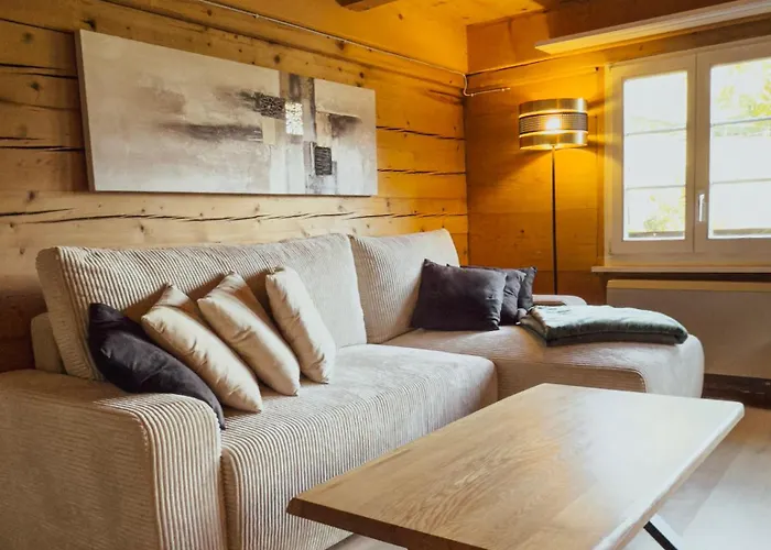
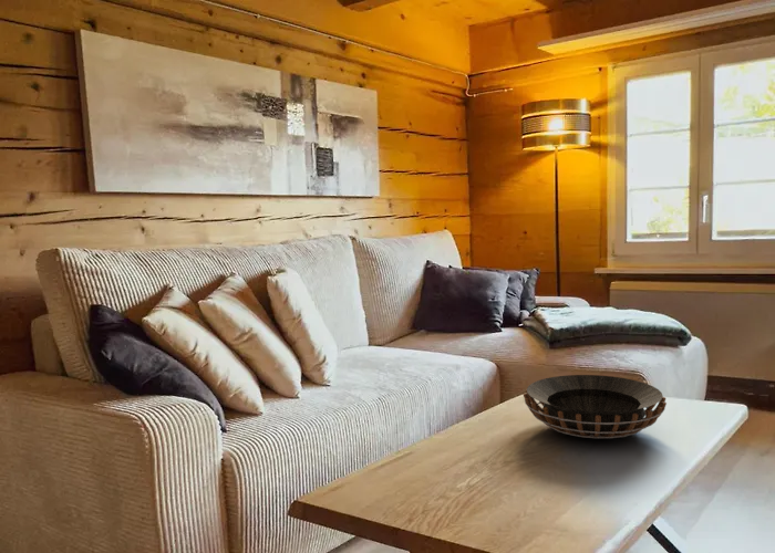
+ decorative bowl [521,374,668,439]
